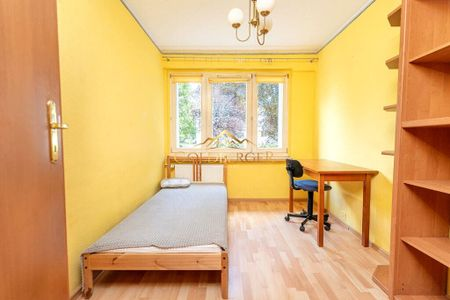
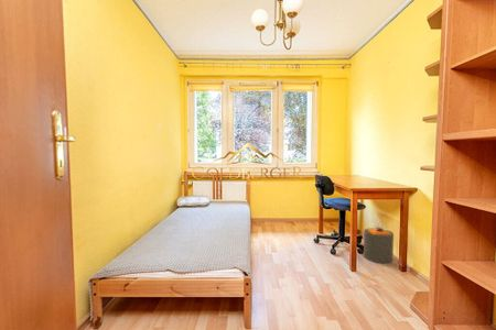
+ trash can [363,220,395,265]
